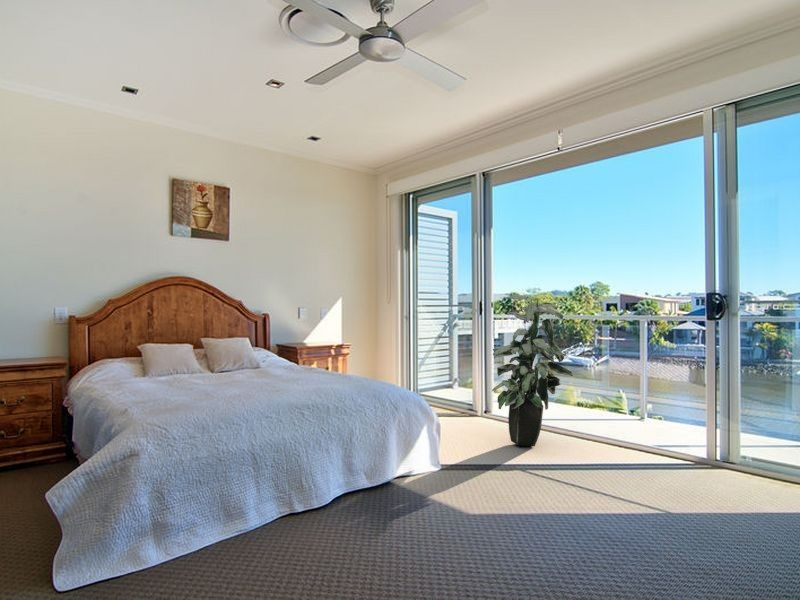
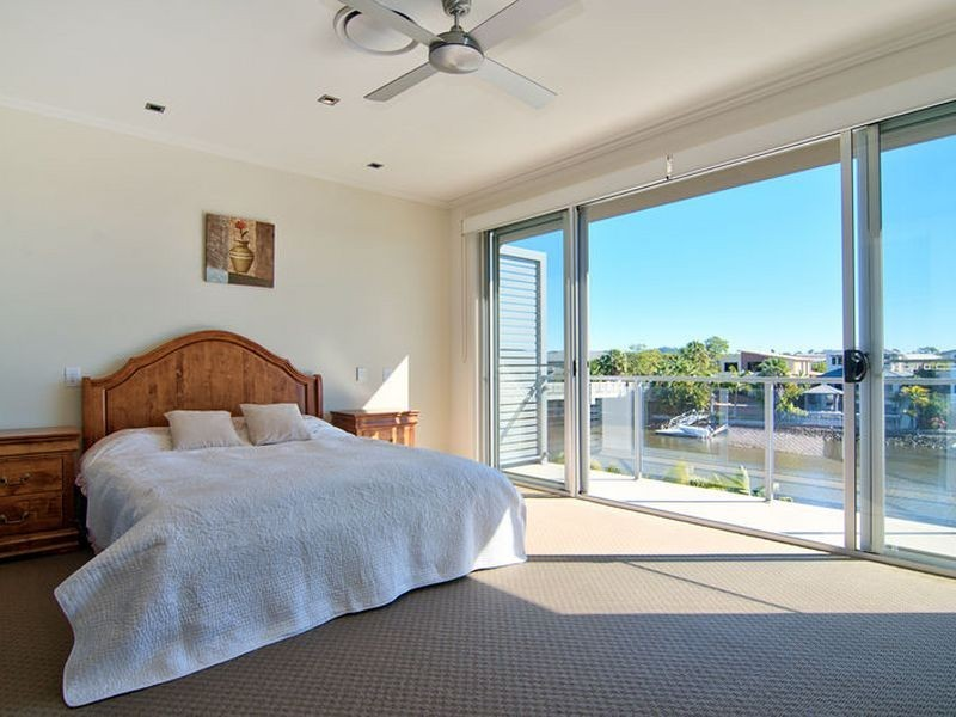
- indoor plant [491,294,574,447]
